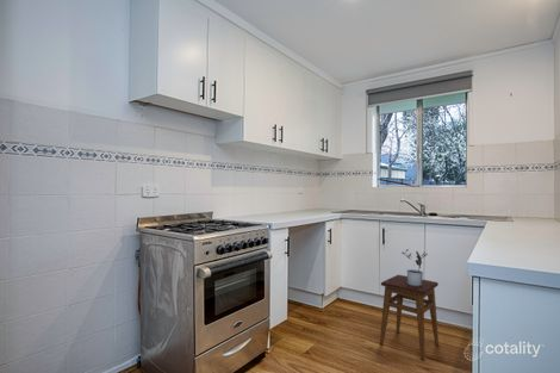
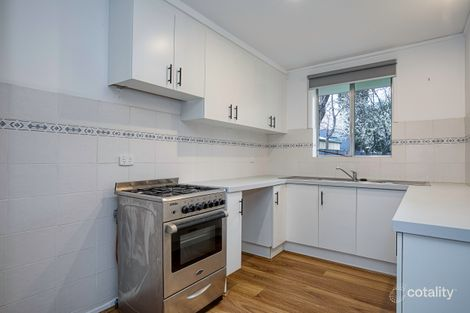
- potted plant [402,248,429,286]
- stool [379,274,440,362]
